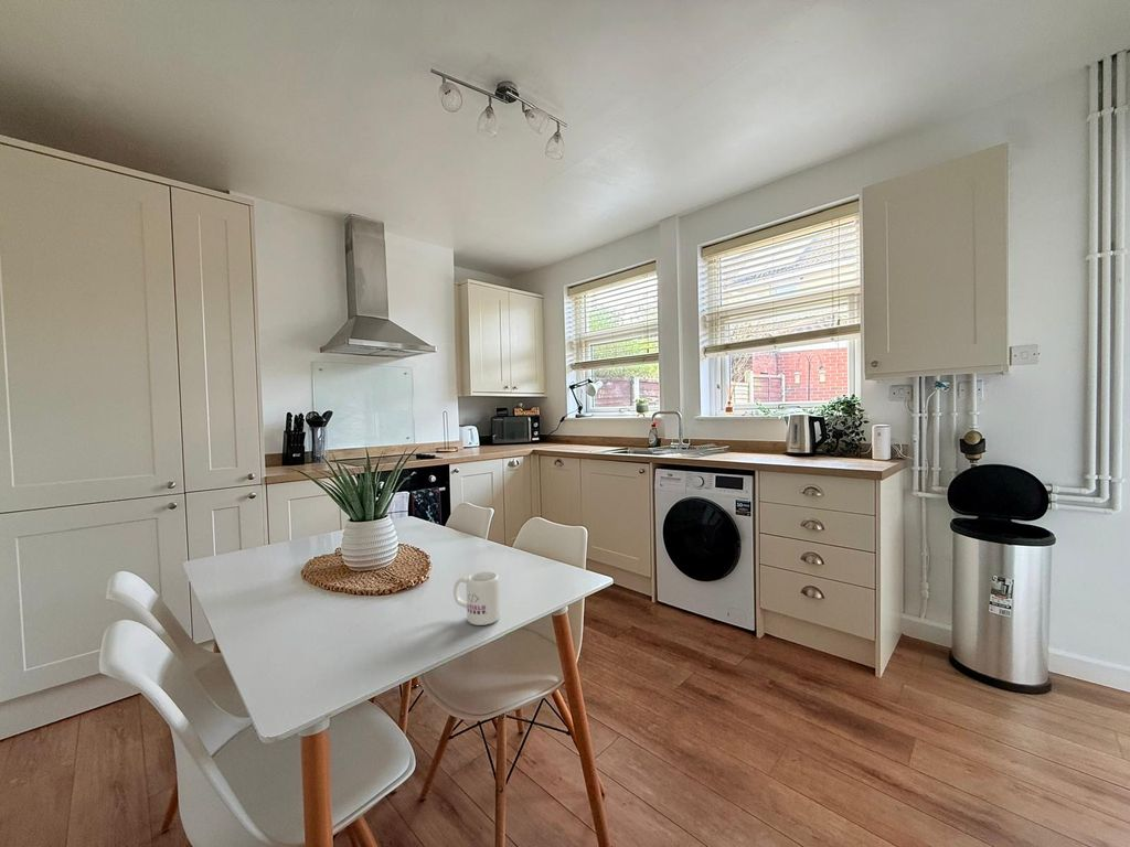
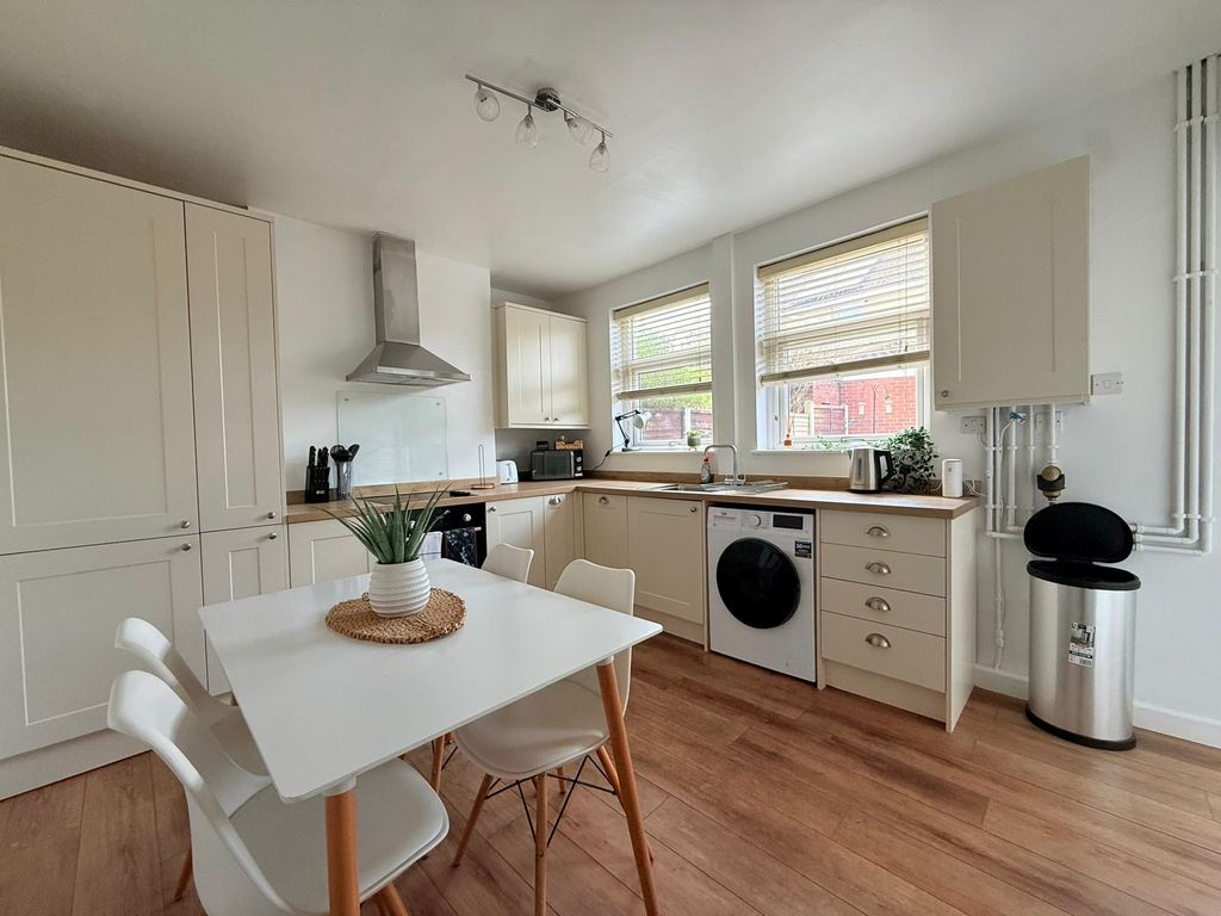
- mug [452,570,501,626]
